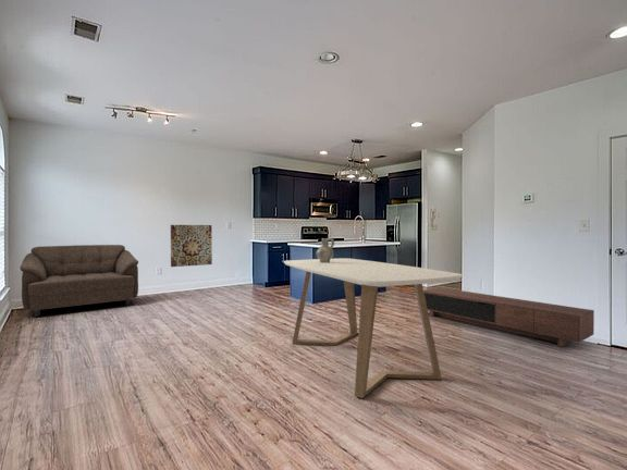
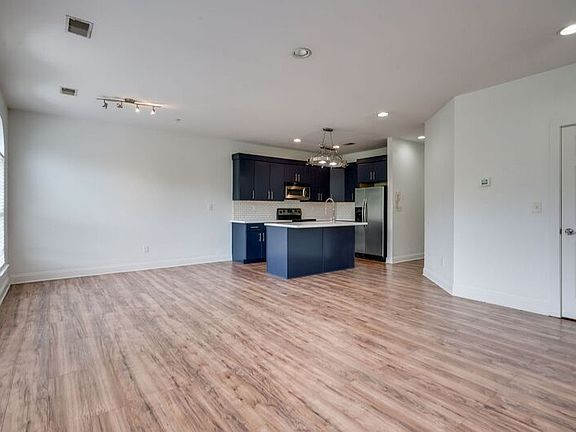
- dining table [283,258,463,399]
- wall art [170,224,213,268]
- media console [423,286,595,347]
- sofa [19,244,139,318]
- ceramic jug [316,237,335,262]
